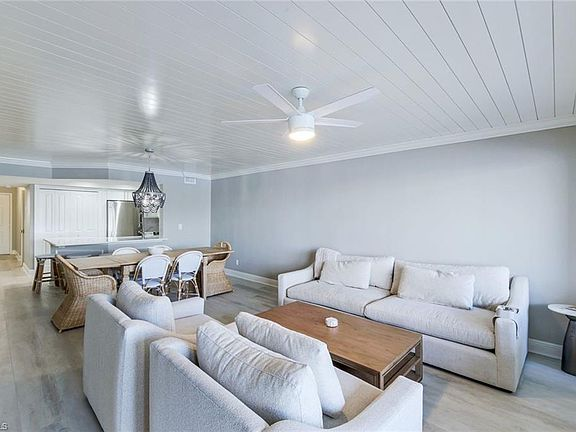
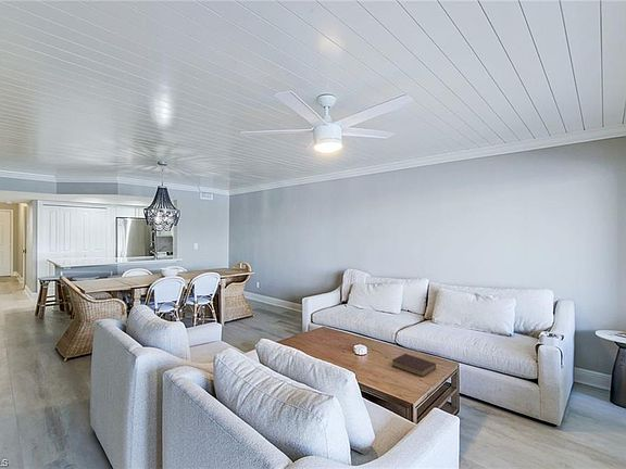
+ book [391,353,437,378]
